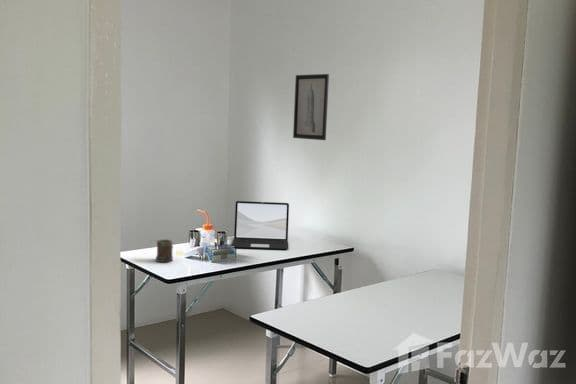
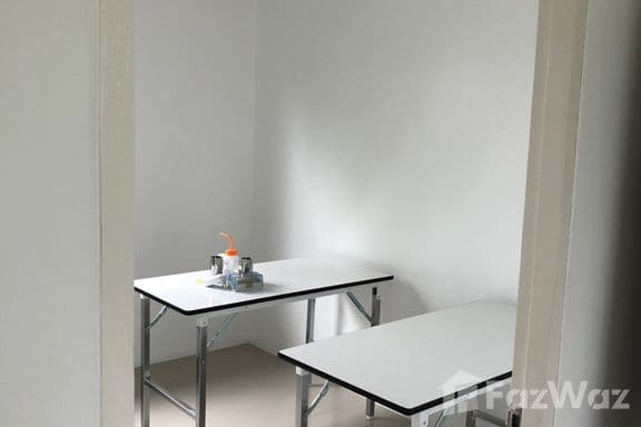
- mug [155,238,174,263]
- laptop [231,200,290,250]
- wall art [292,73,330,141]
